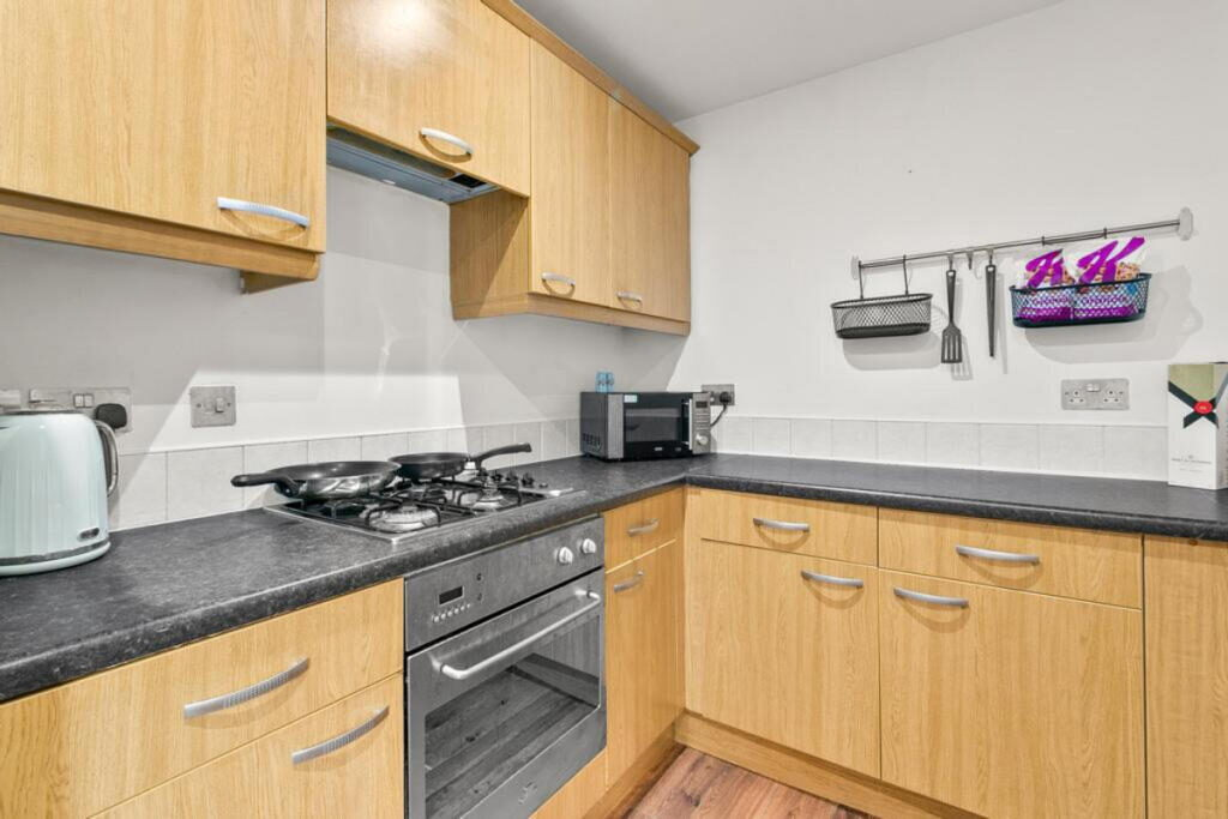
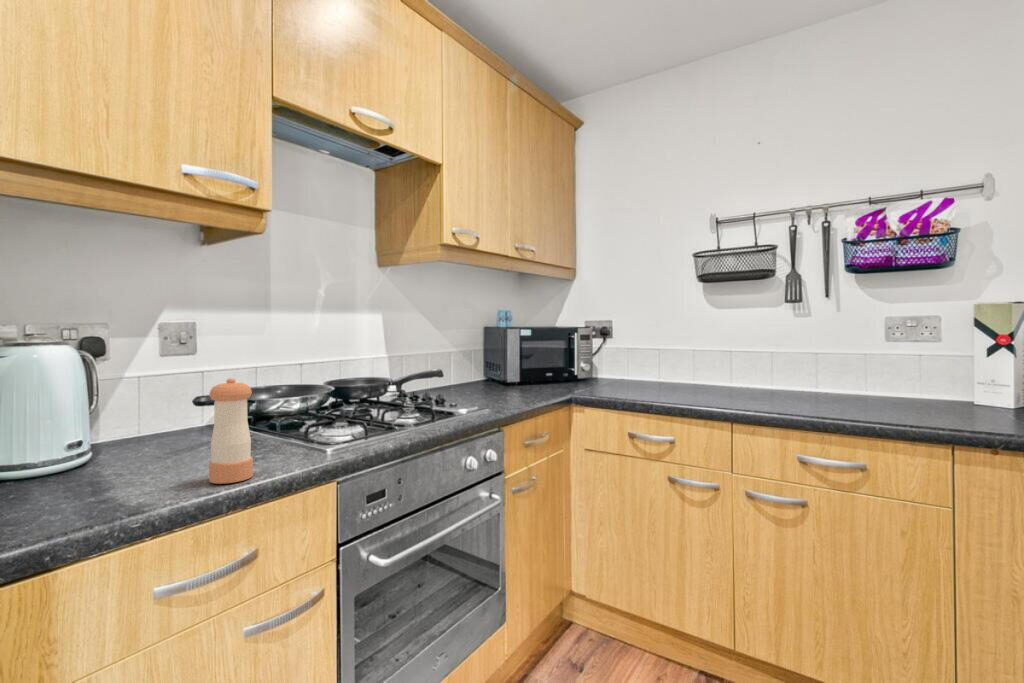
+ pepper shaker [208,378,254,485]
